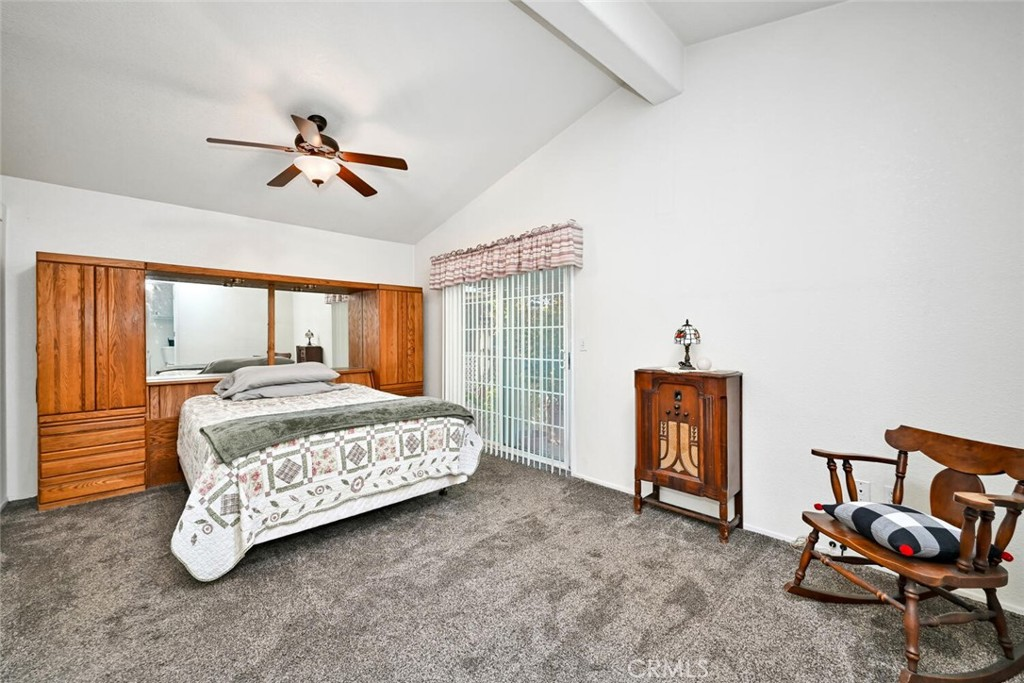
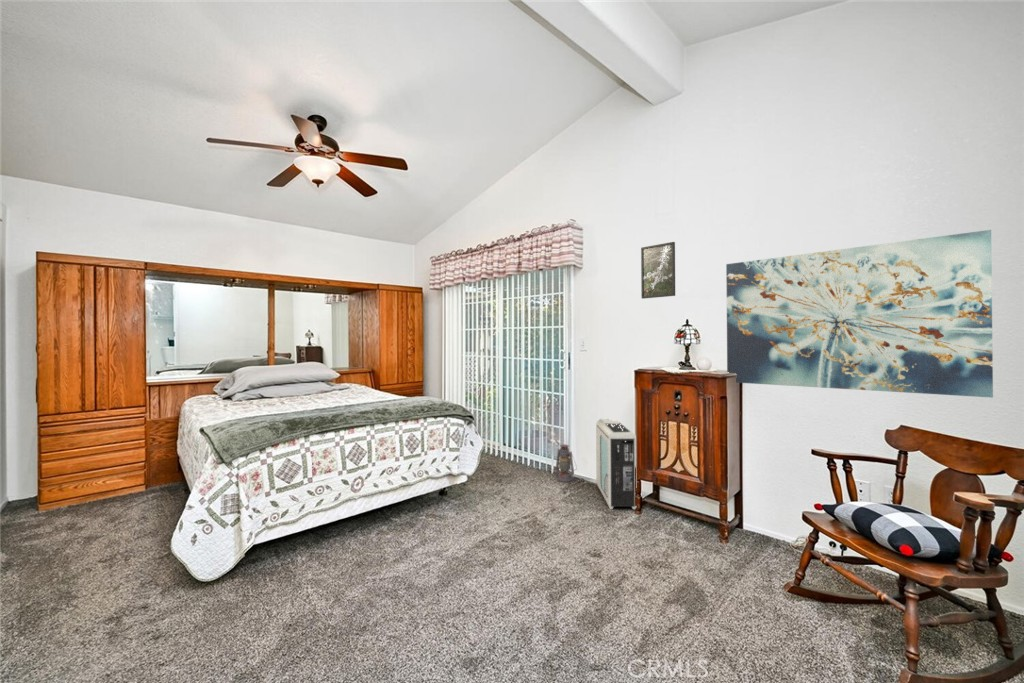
+ air purifier [595,417,638,510]
+ lantern [555,444,578,483]
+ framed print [640,241,676,300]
+ wall art [725,229,994,399]
